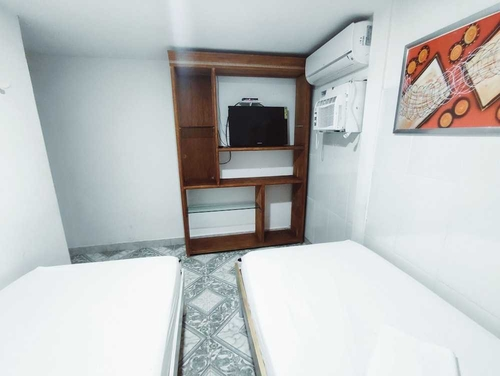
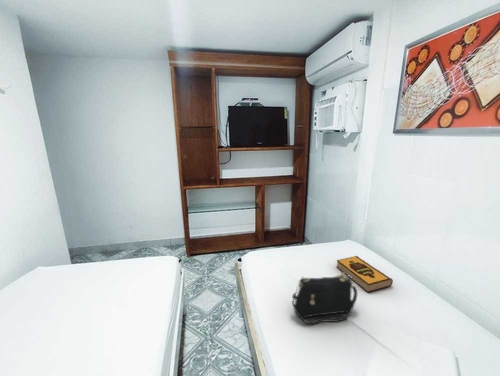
+ handbag [291,272,358,325]
+ hardback book [336,255,394,293]
